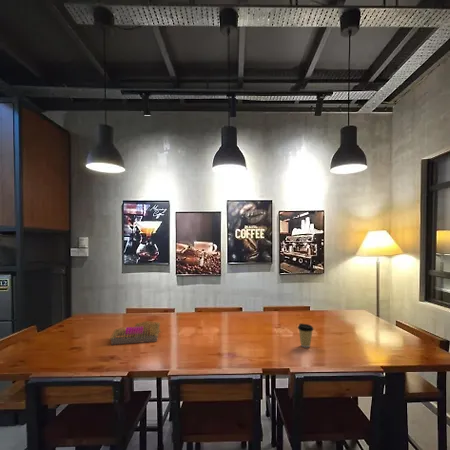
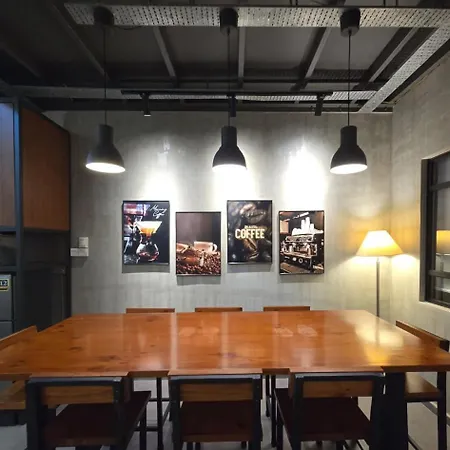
- coffee cup [297,322,315,348]
- architectural model [109,320,162,346]
